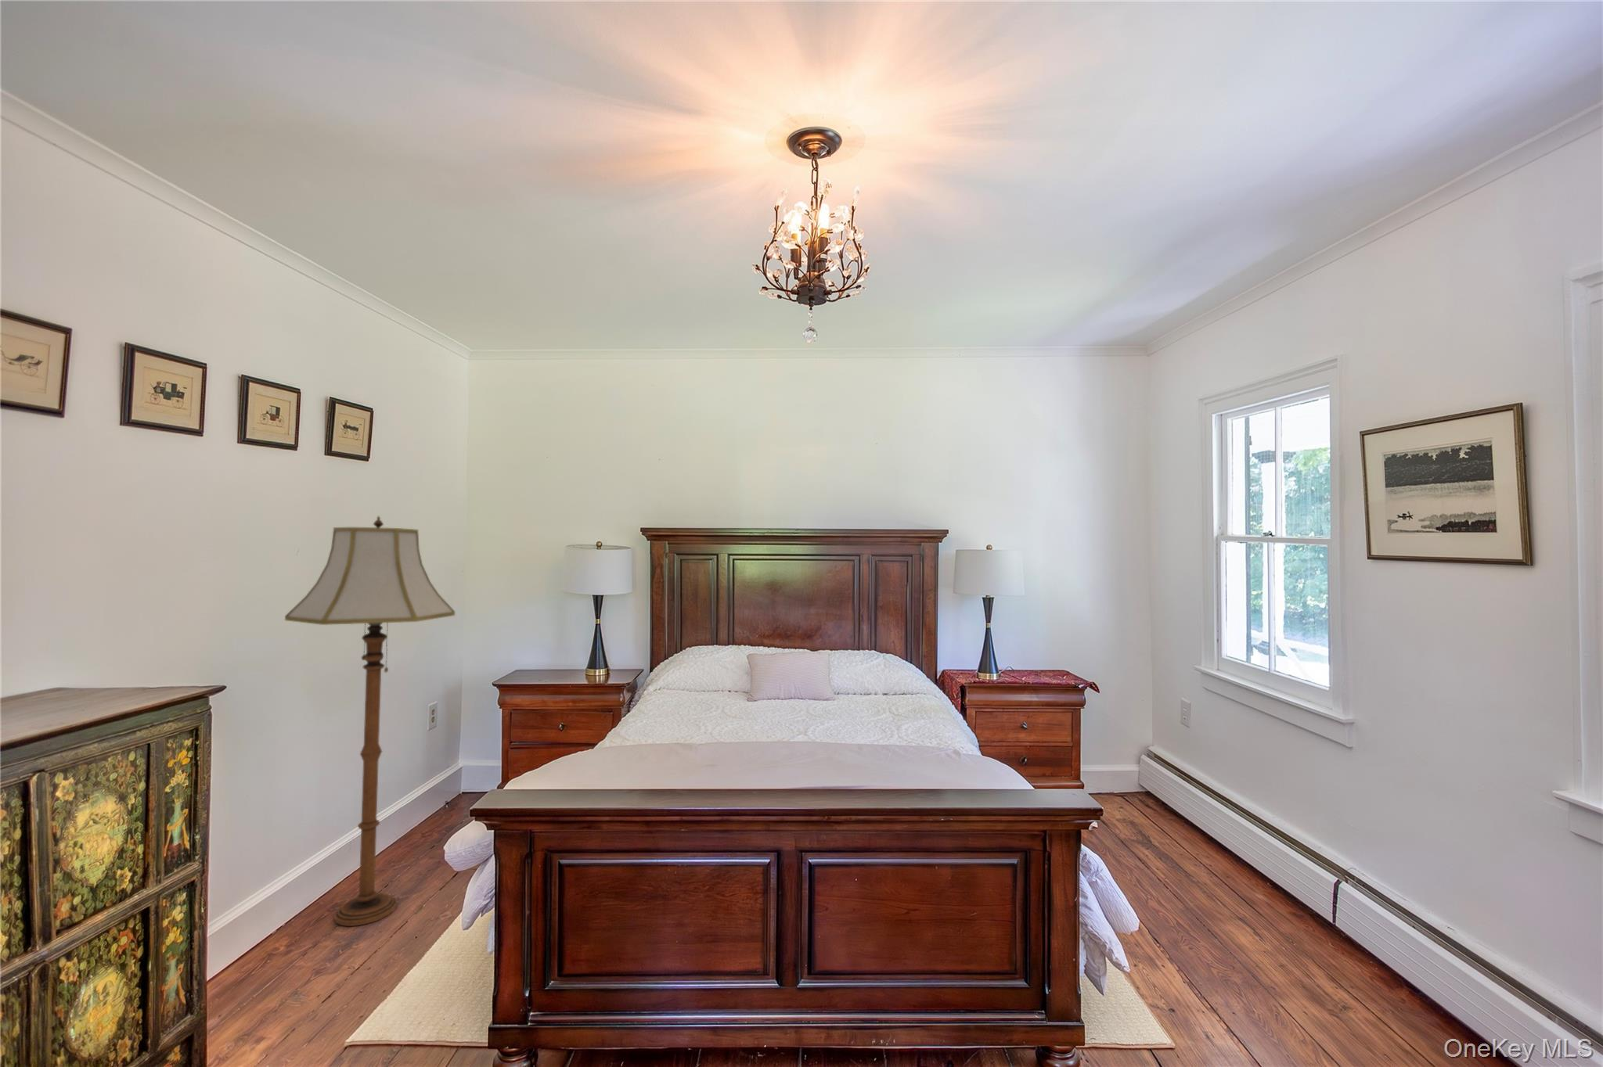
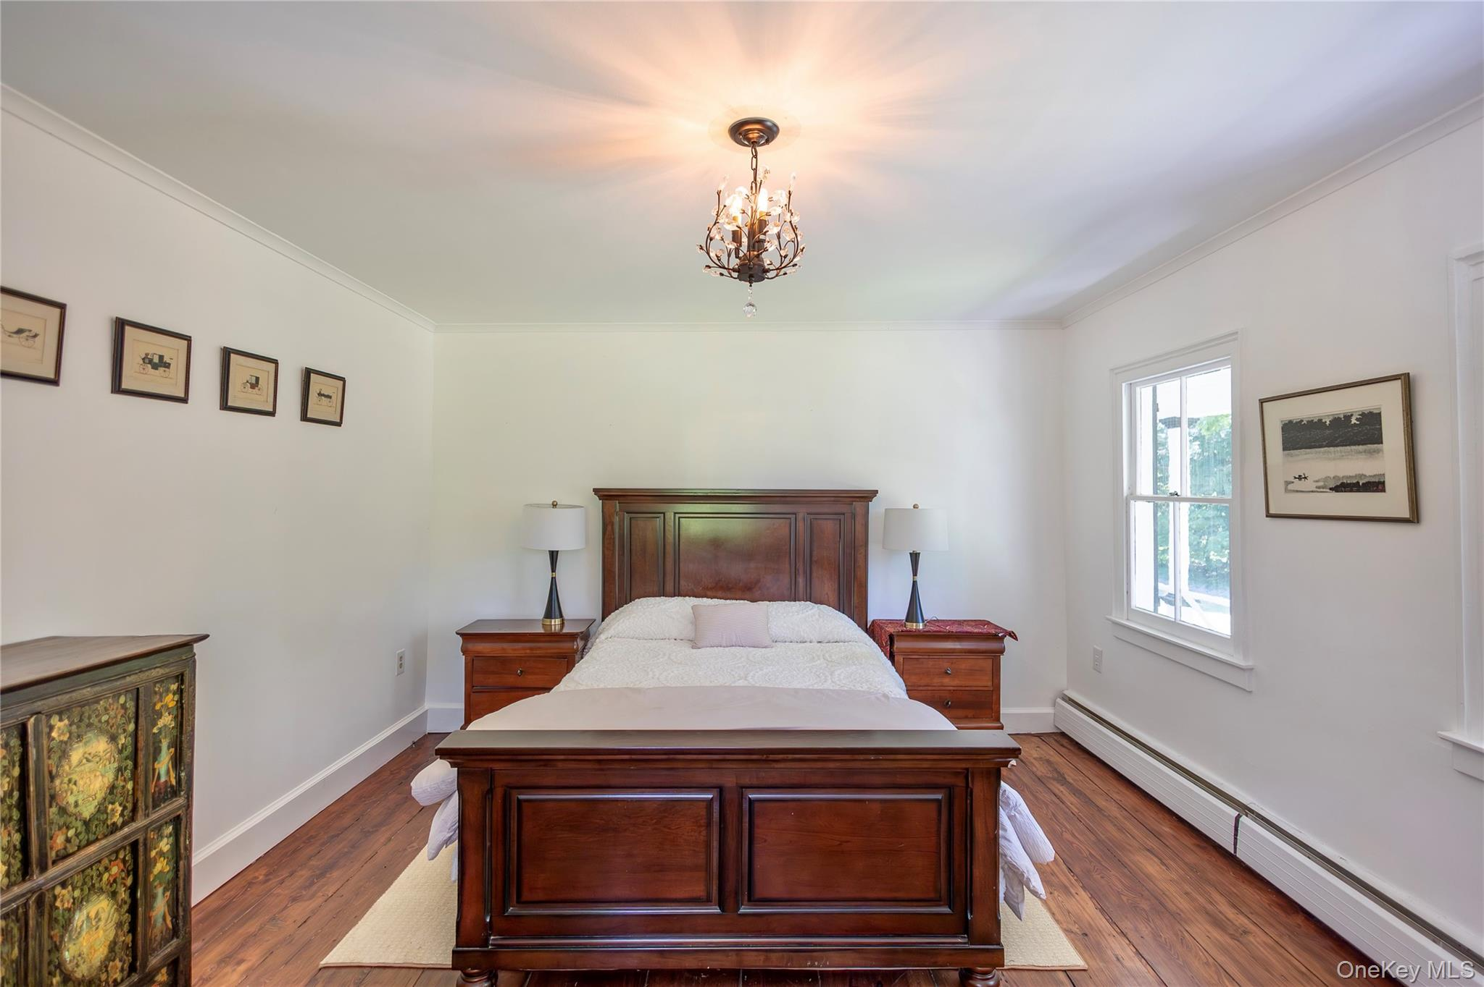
- floor lamp [285,514,456,926]
